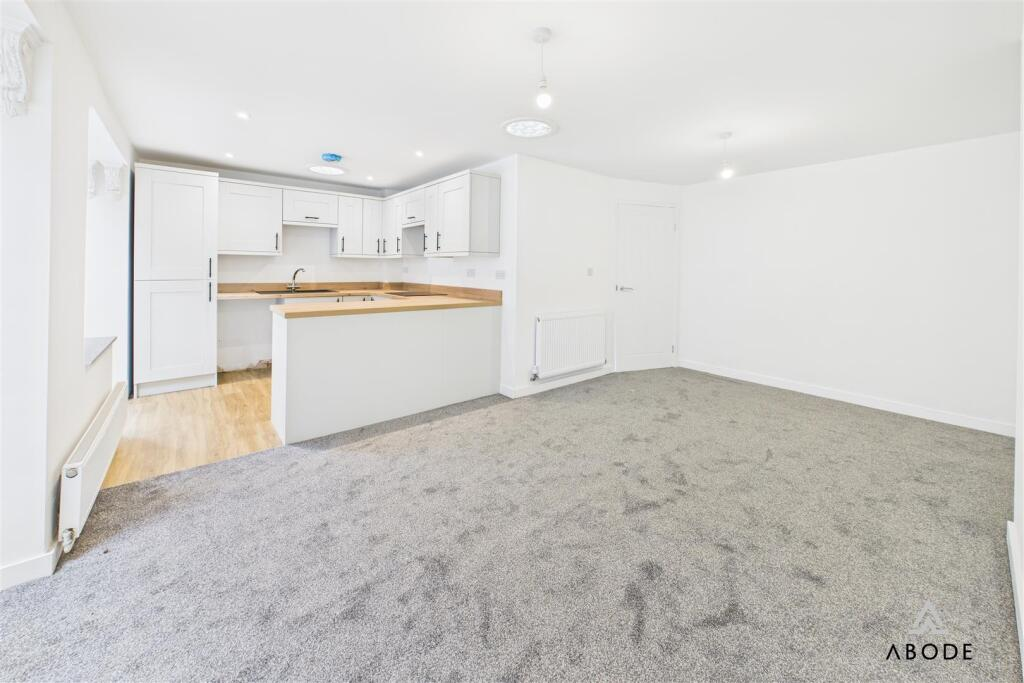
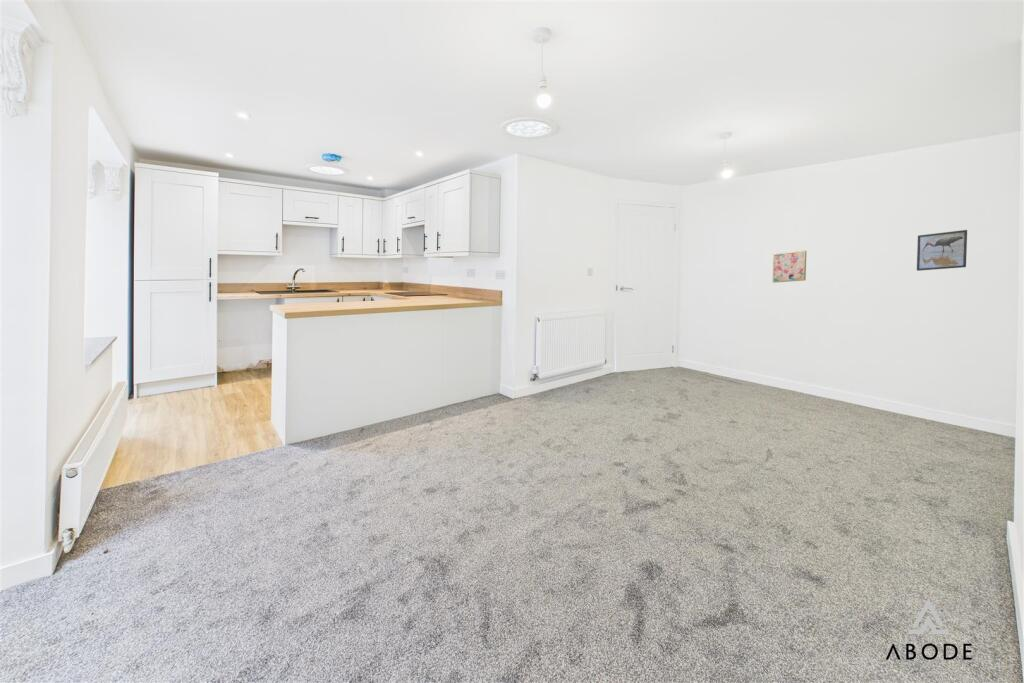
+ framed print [916,229,968,272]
+ wall art [772,250,807,284]
